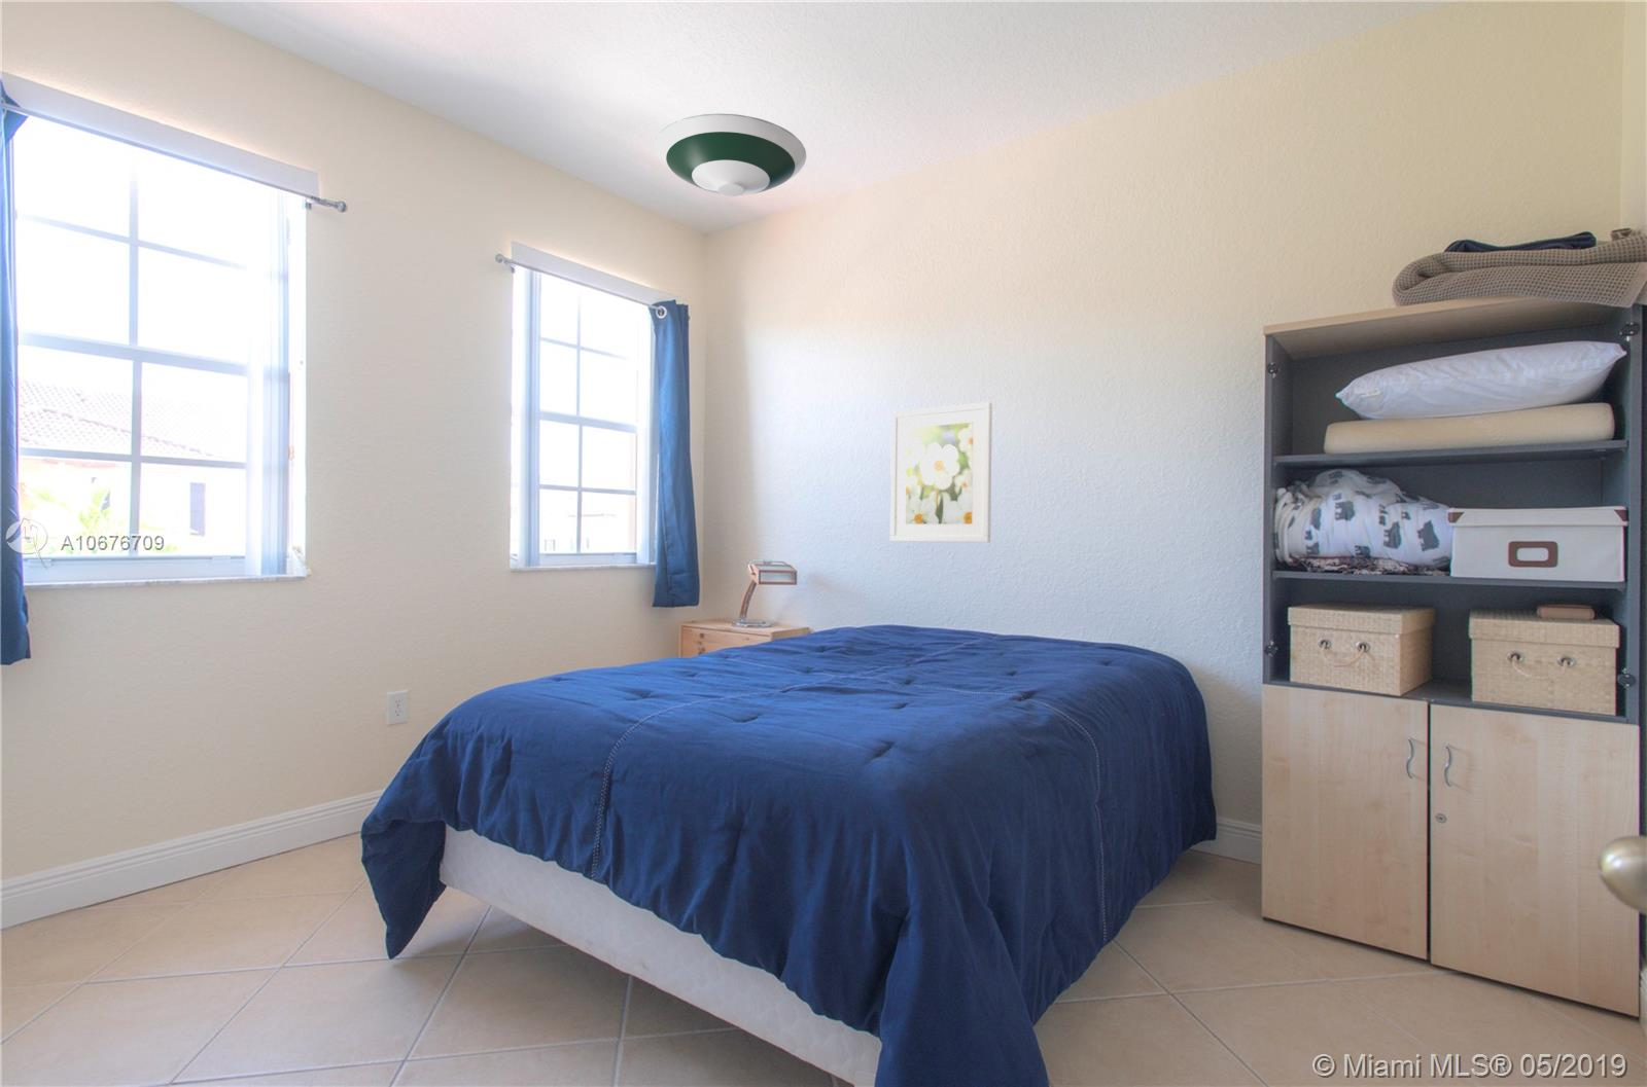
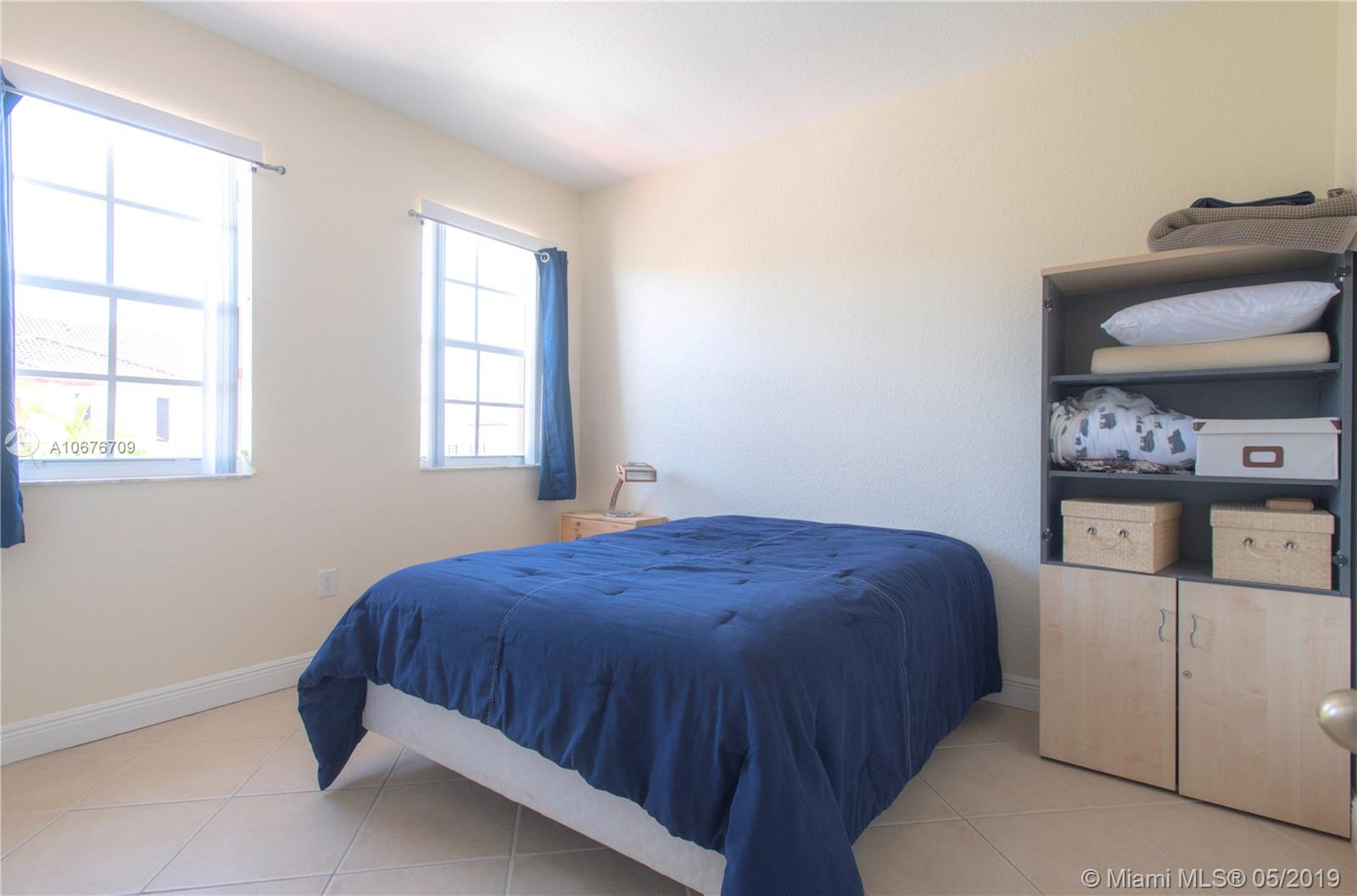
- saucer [654,113,807,198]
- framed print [890,402,993,544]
